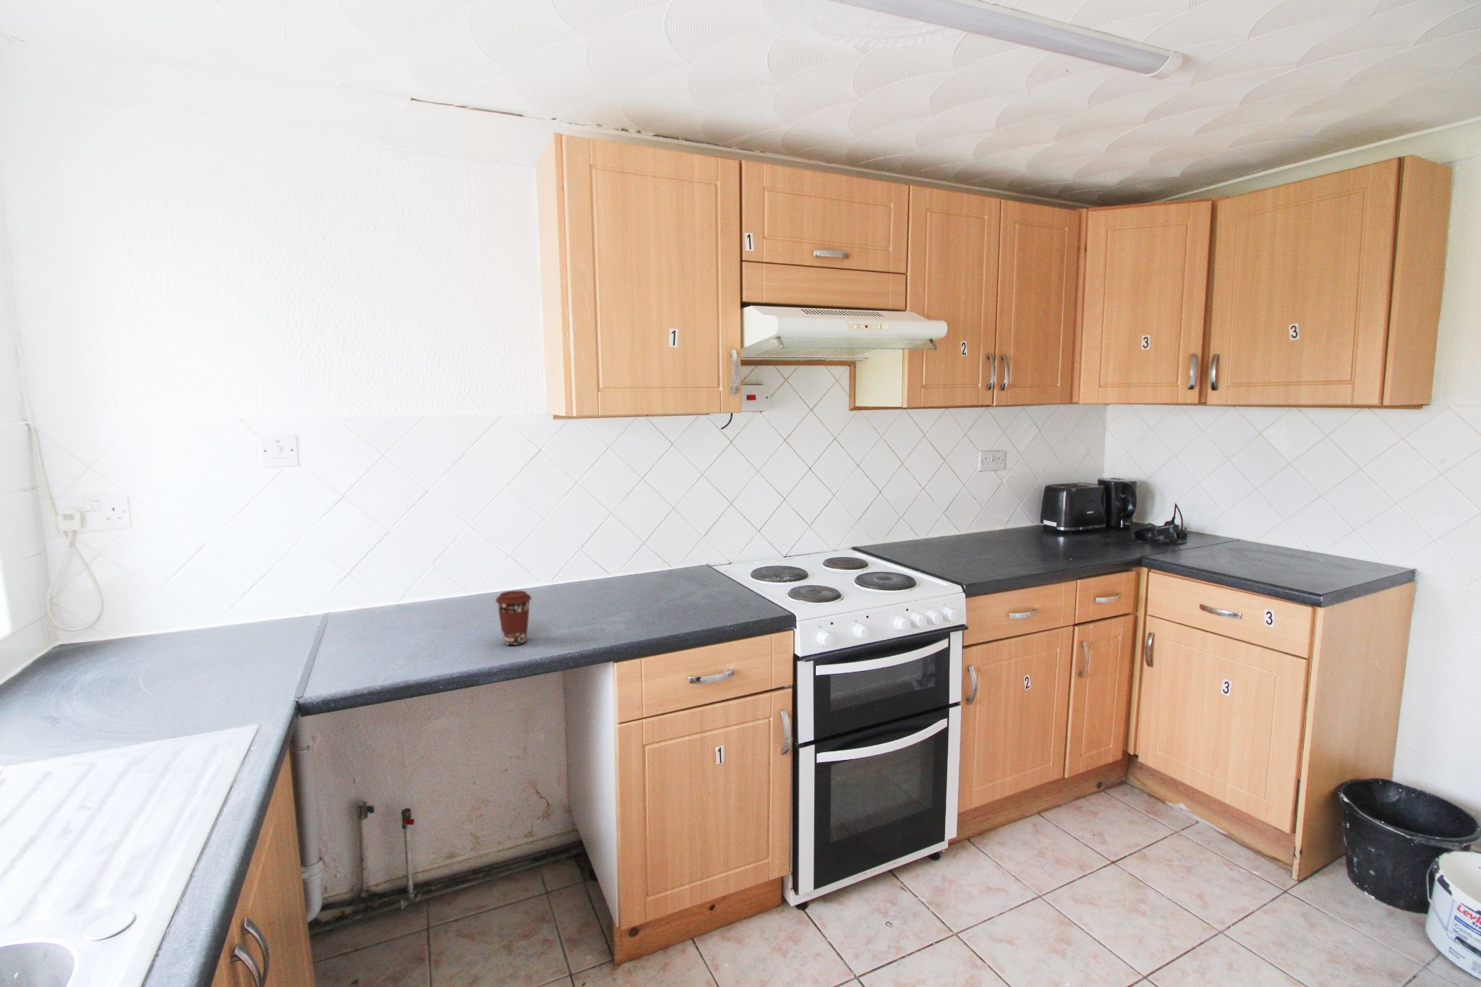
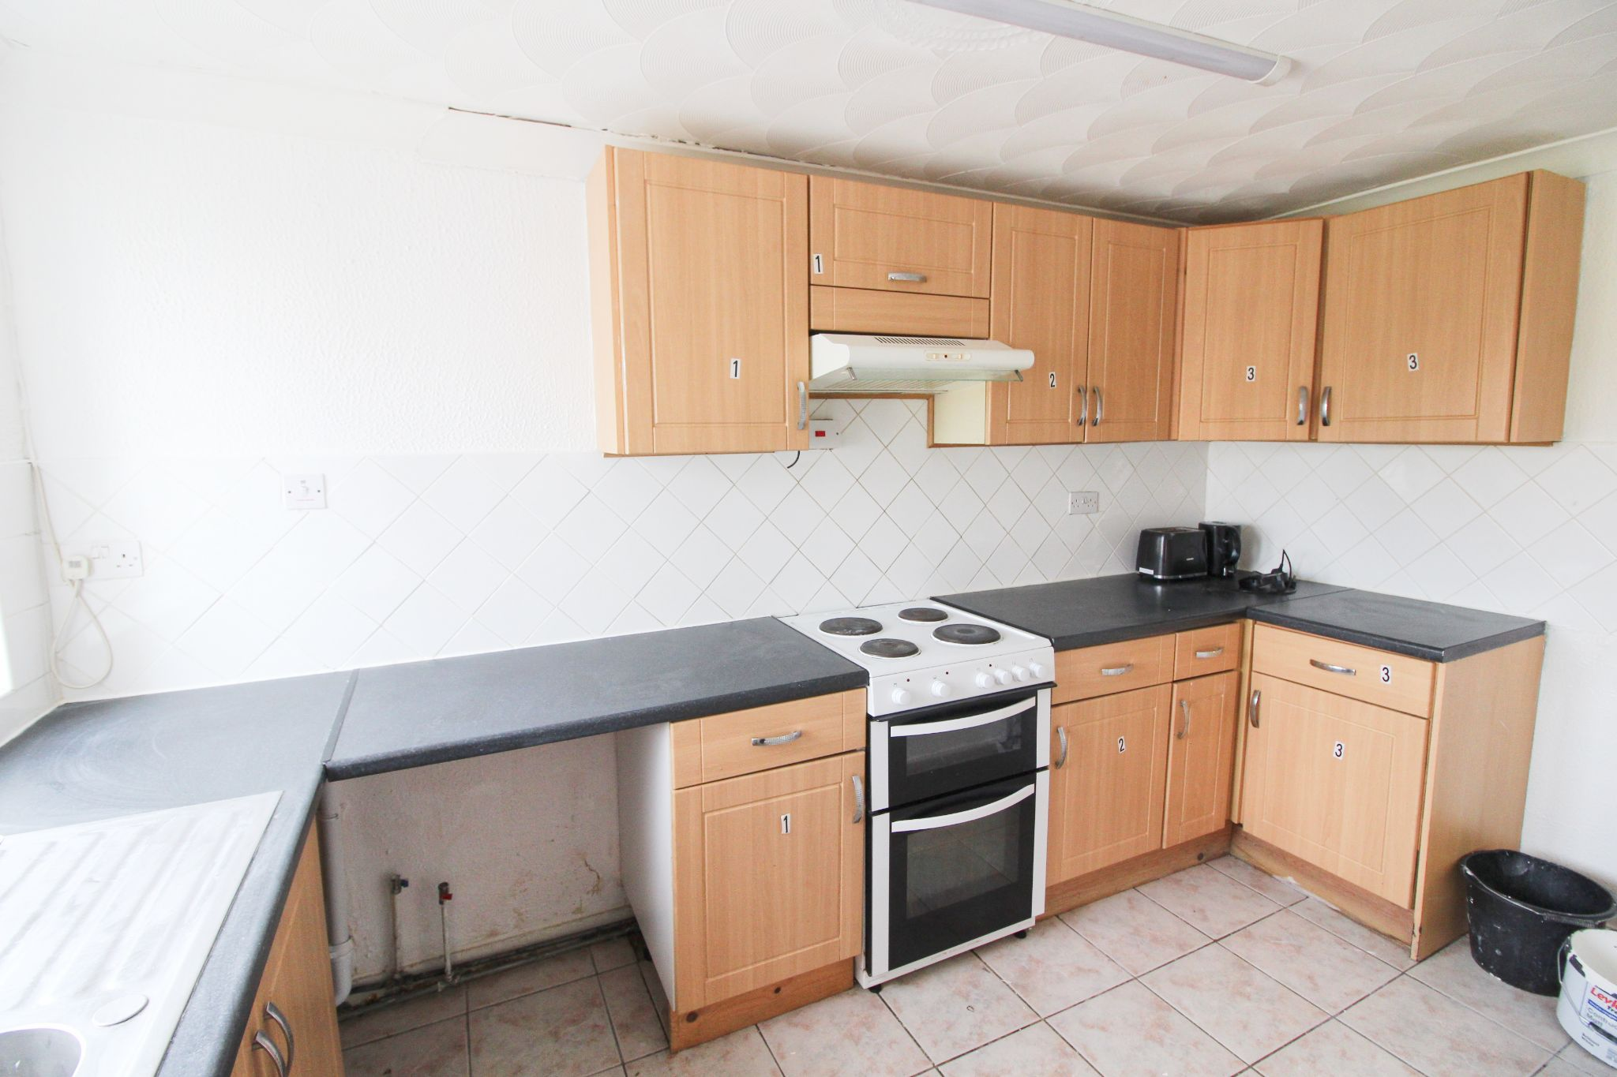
- coffee cup [494,590,532,646]
